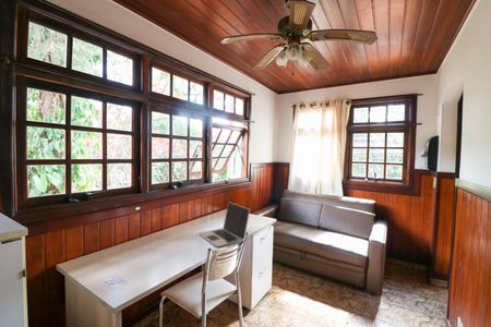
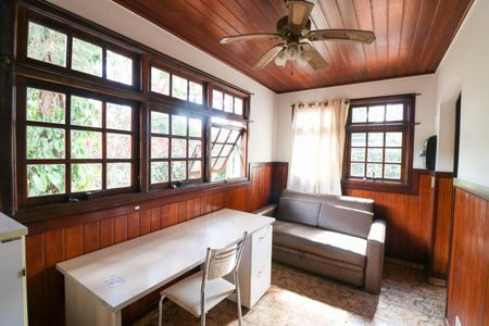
- laptop [197,201,251,247]
